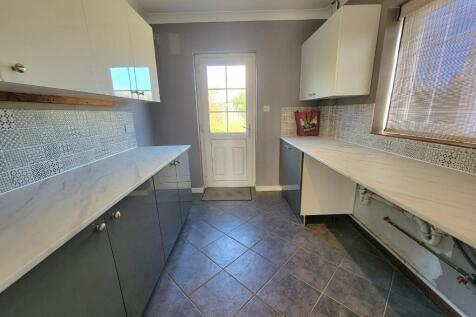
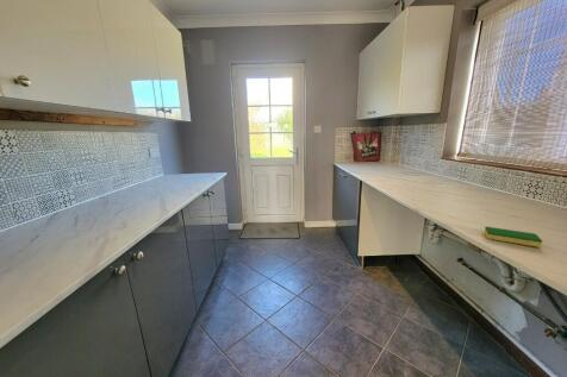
+ dish sponge [484,226,543,249]
